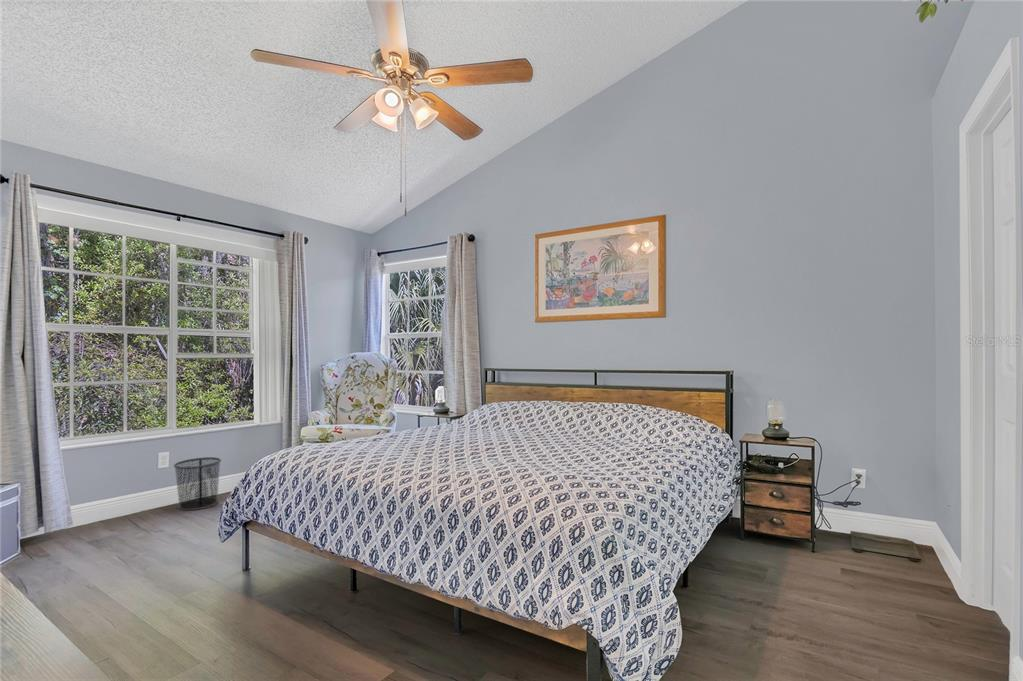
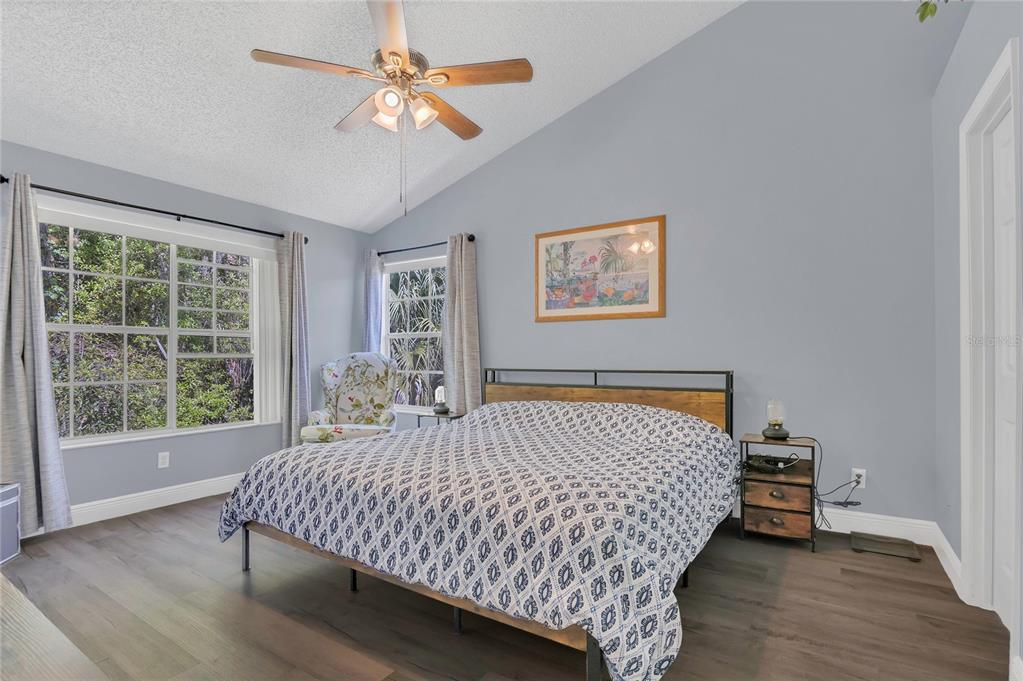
- waste bin [173,456,222,511]
